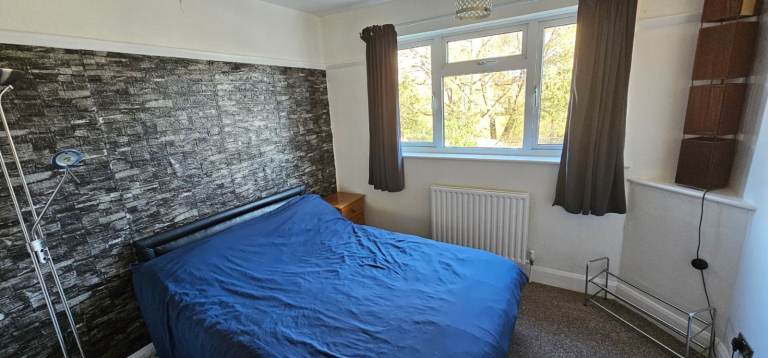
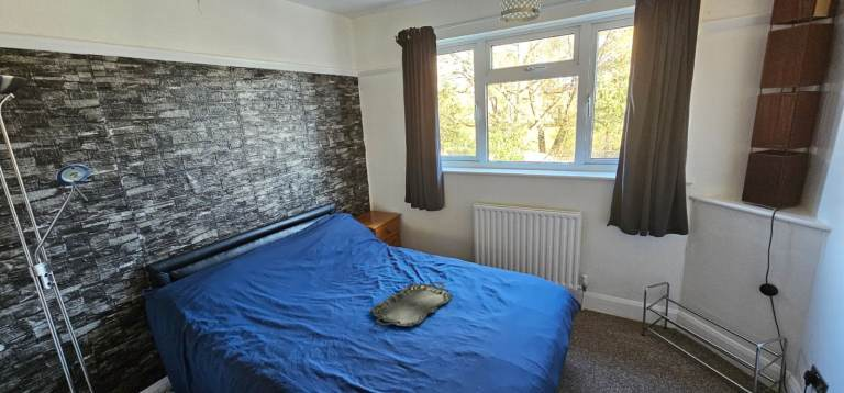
+ serving tray [369,281,454,328]
